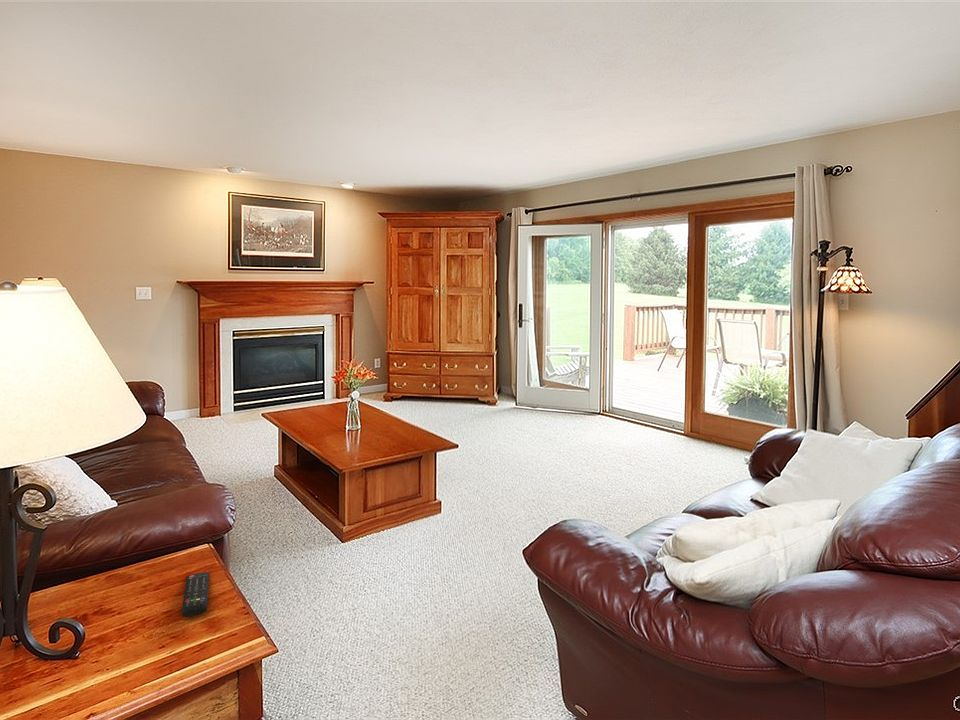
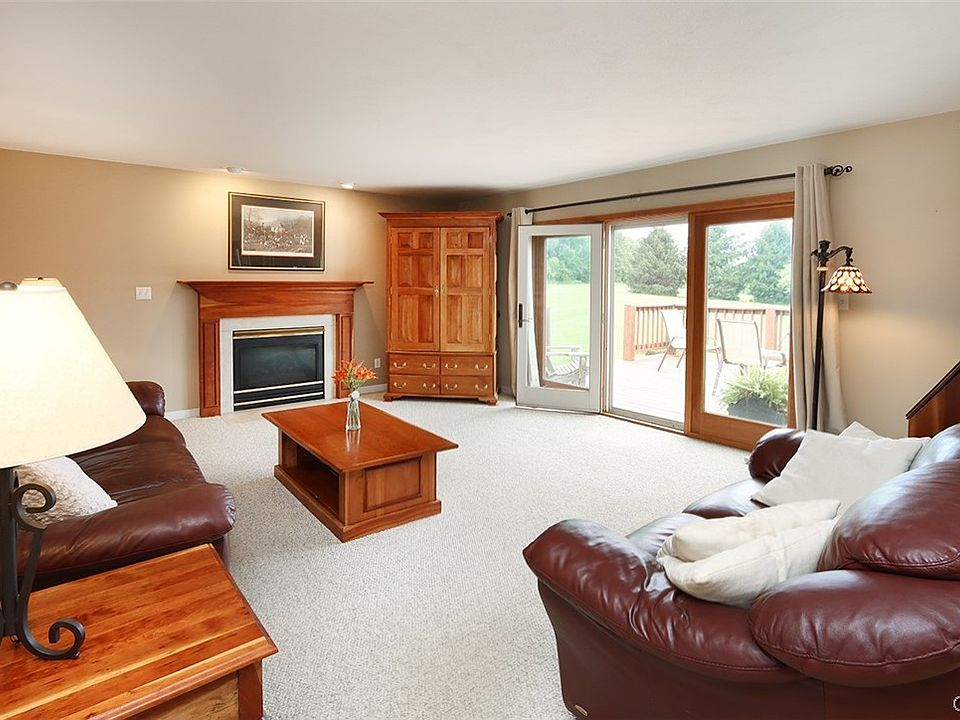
- remote control [180,571,210,617]
